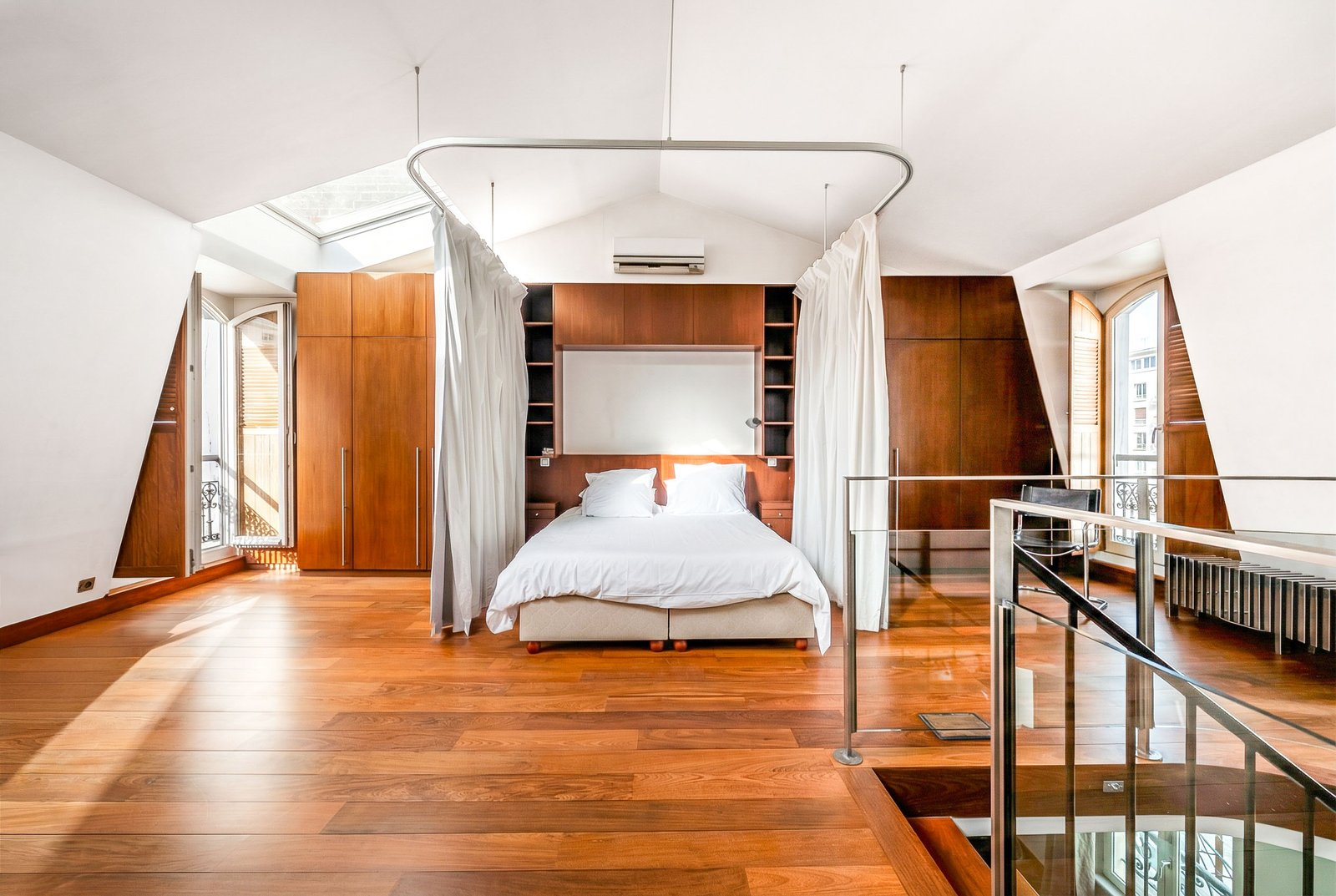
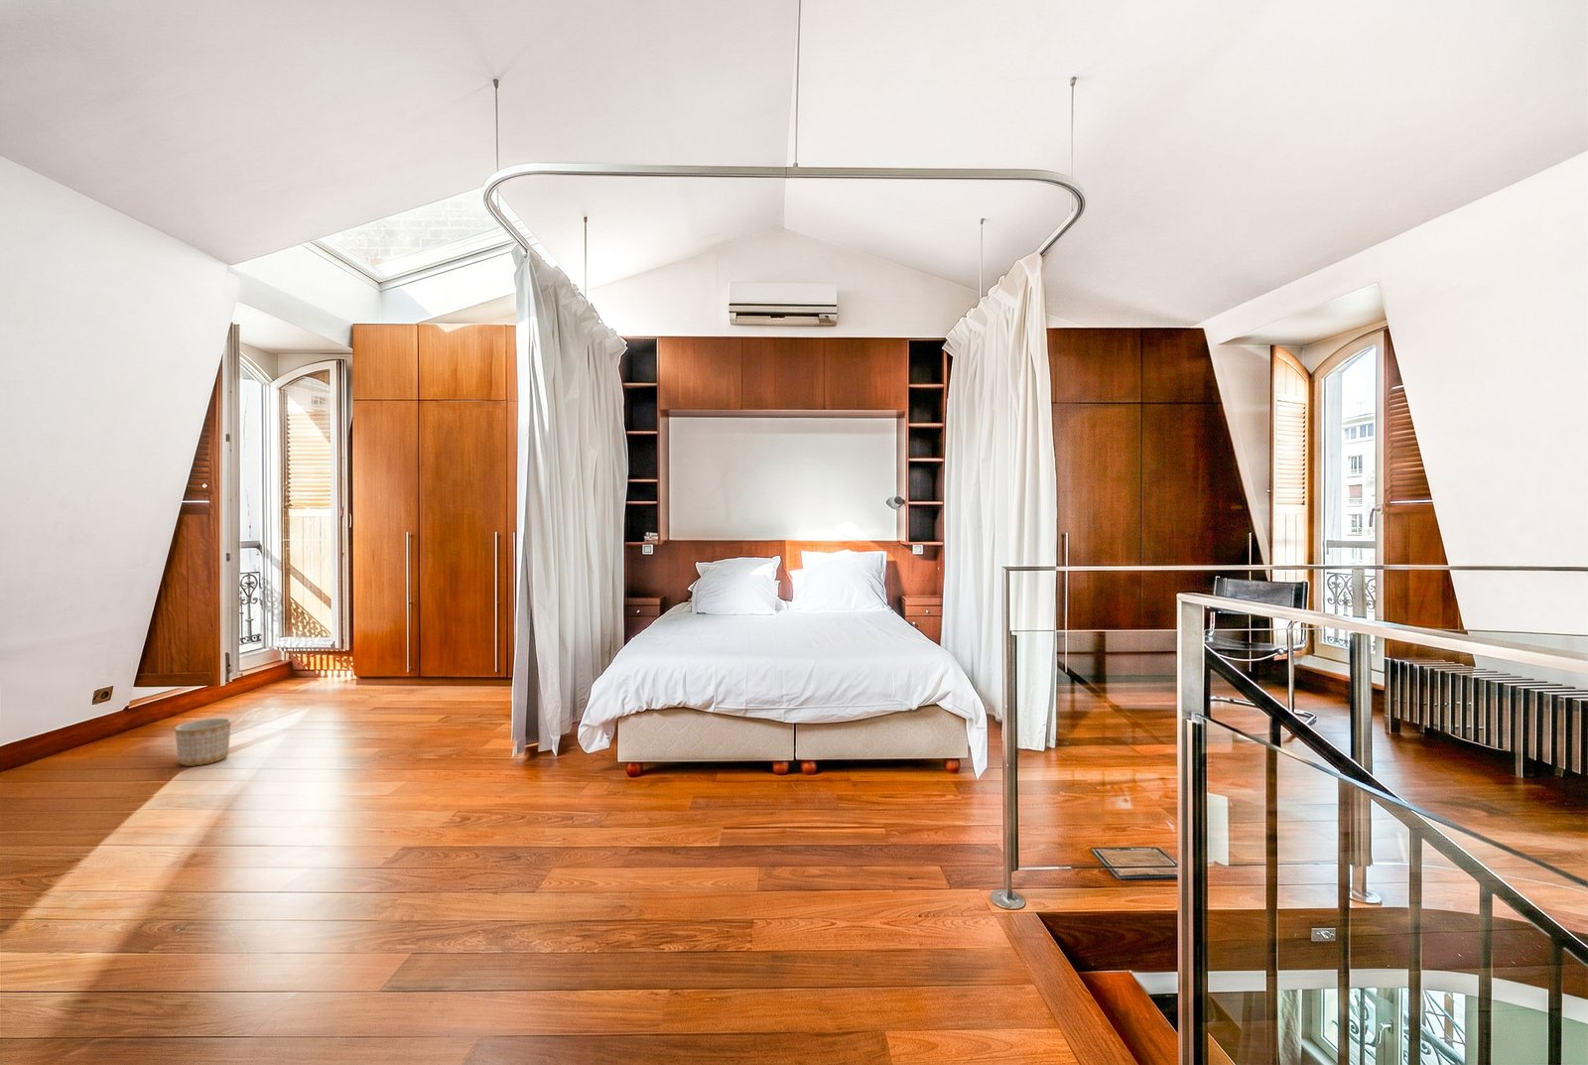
+ planter [174,718,232,767]
